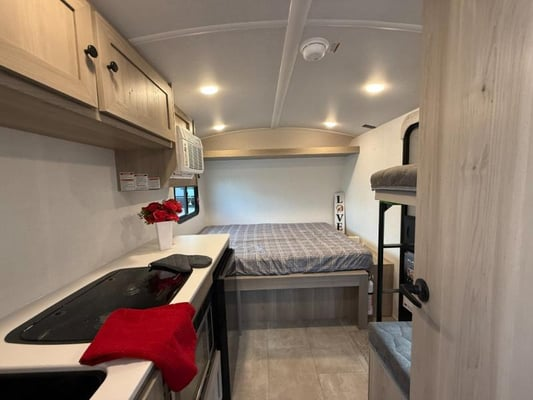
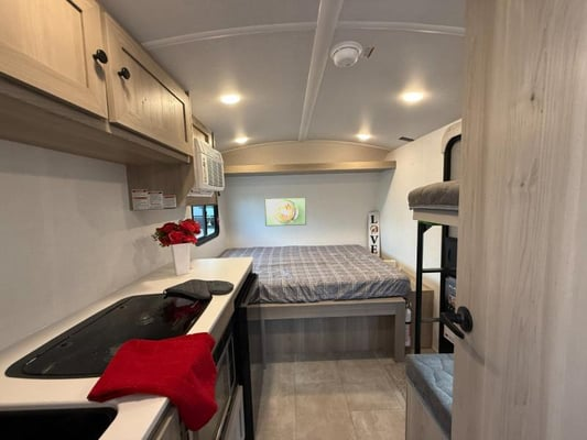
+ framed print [264,196,307,227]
